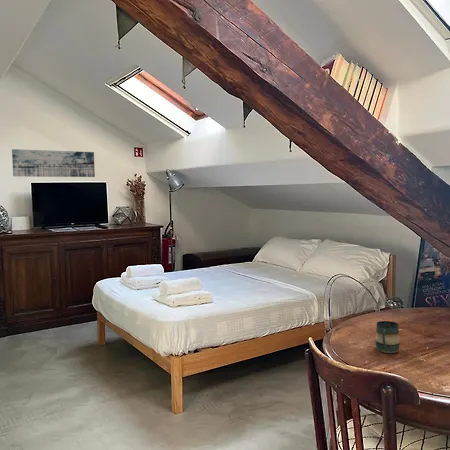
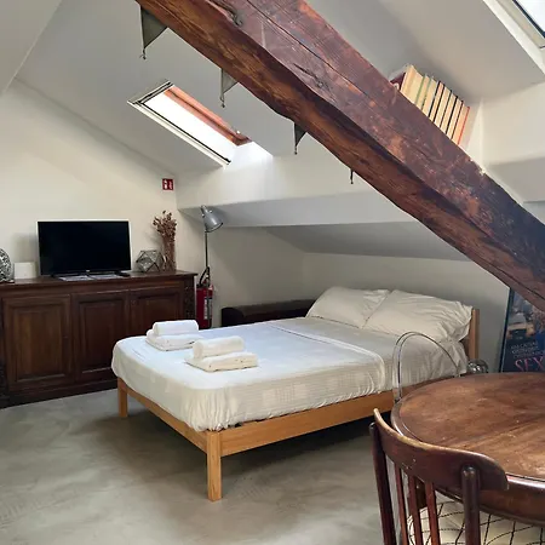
- wall art [11,148,96,178]
- mug [374,320,401,354]
